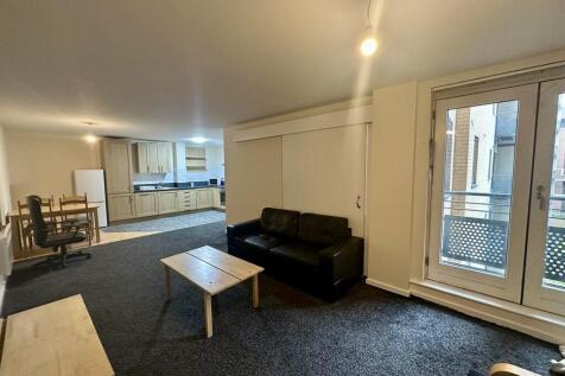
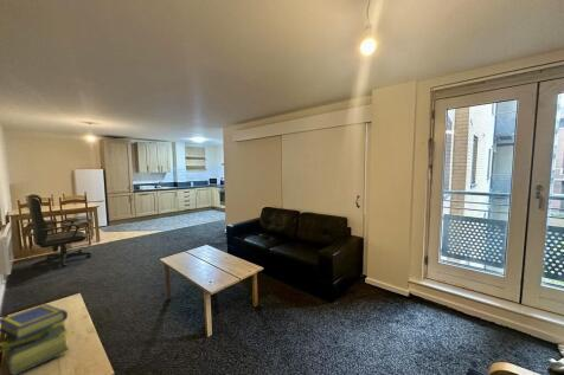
+ stack of books [0,303,71,375]
